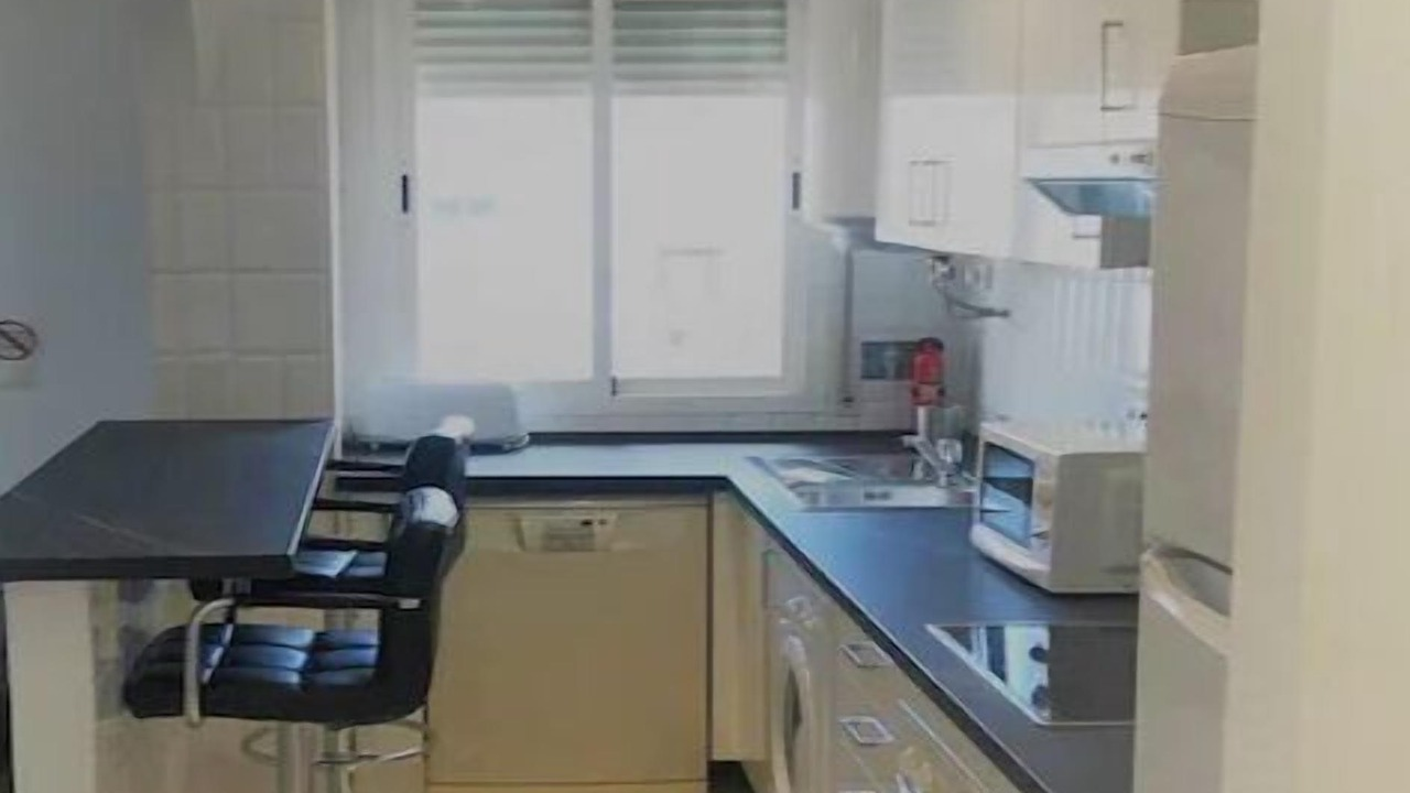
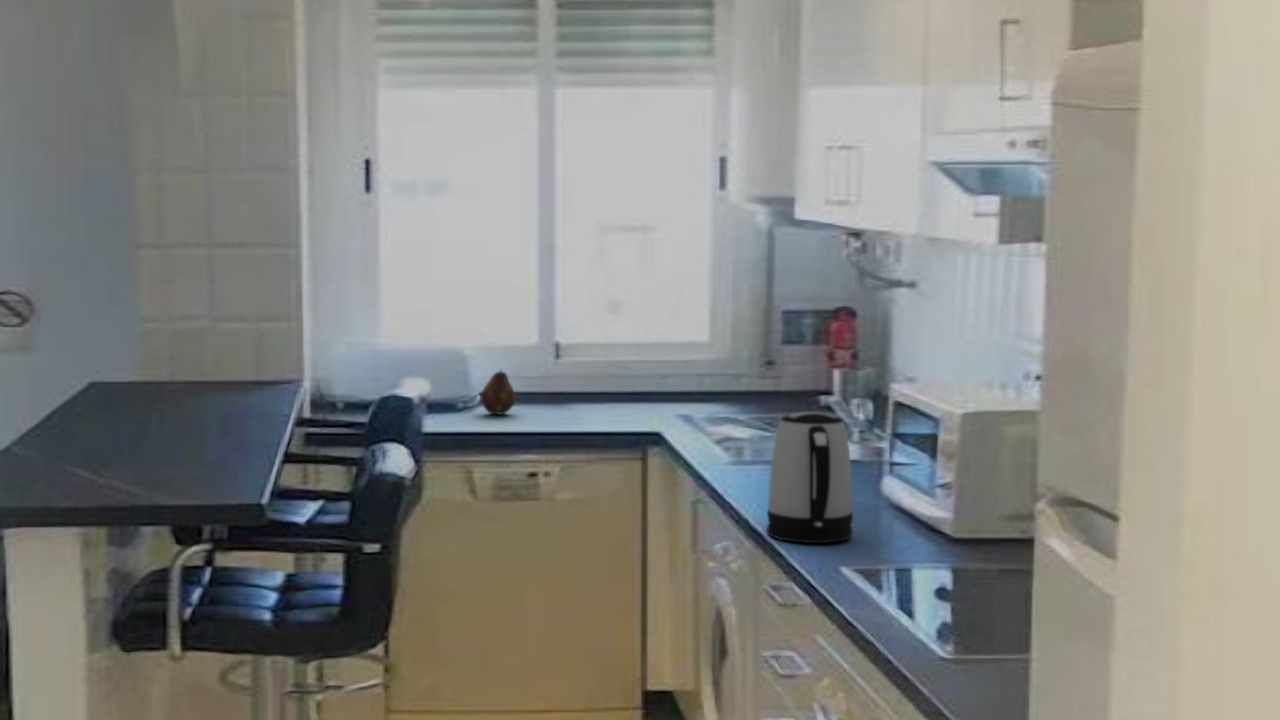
+ kettle [766,411,854,544]
+ fruit [481,368,517,416]
